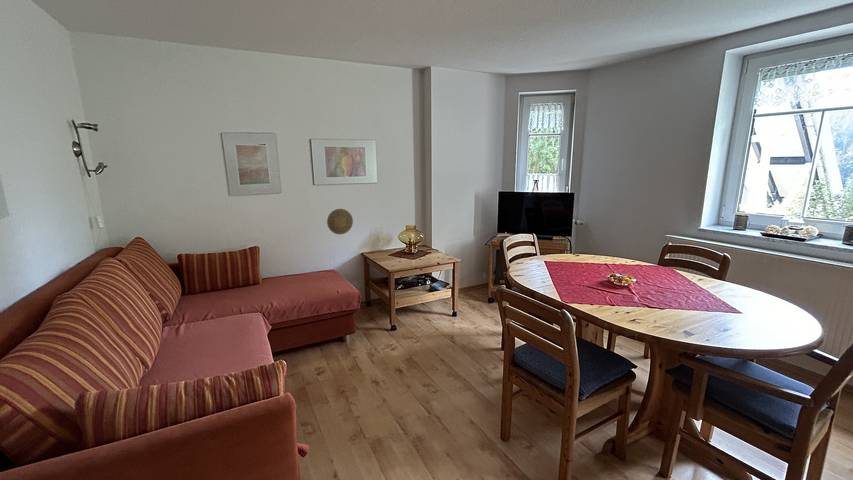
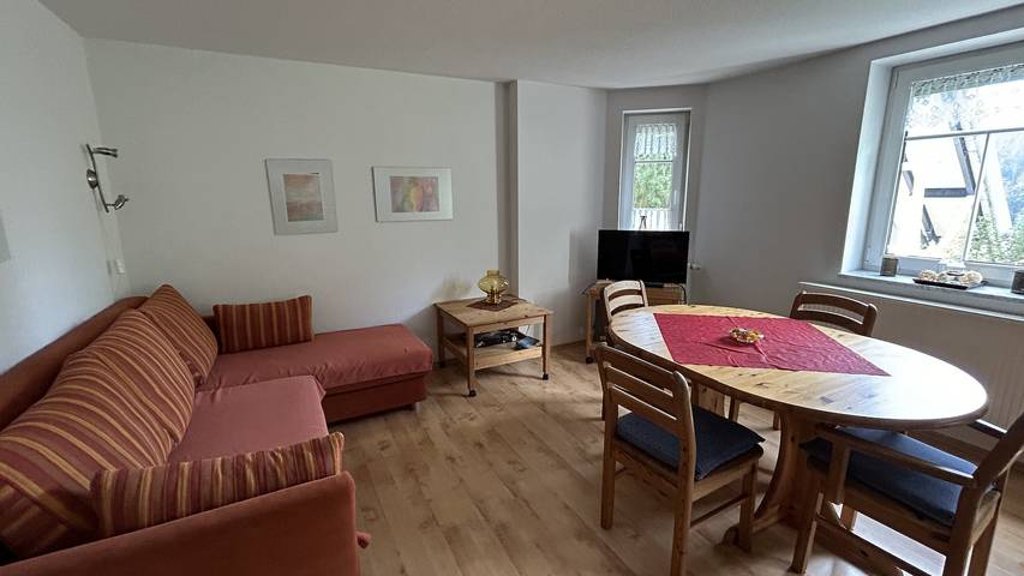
- decorative plate [326,208,354,235]
